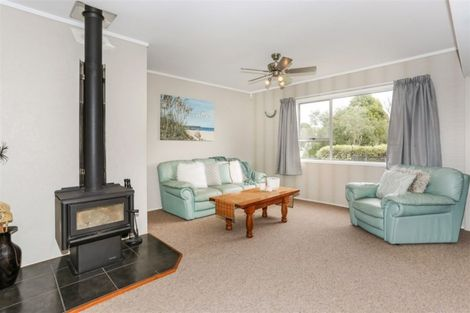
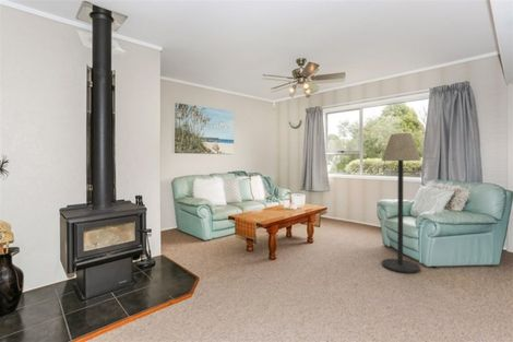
+ floor lamp [381,132,422,274]
